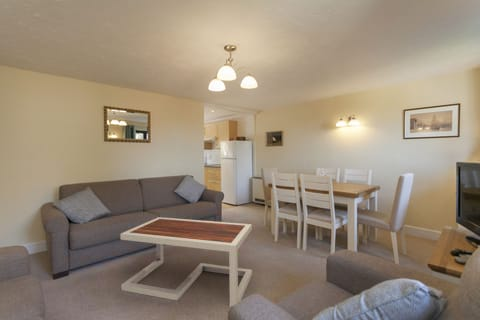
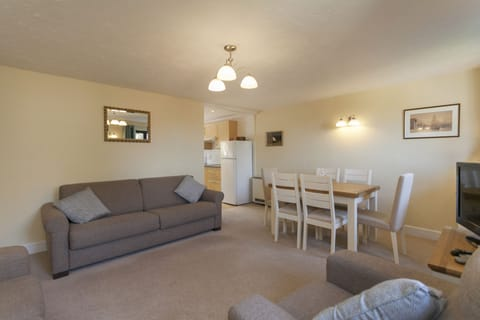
- coffee table [119,216,253,308]
